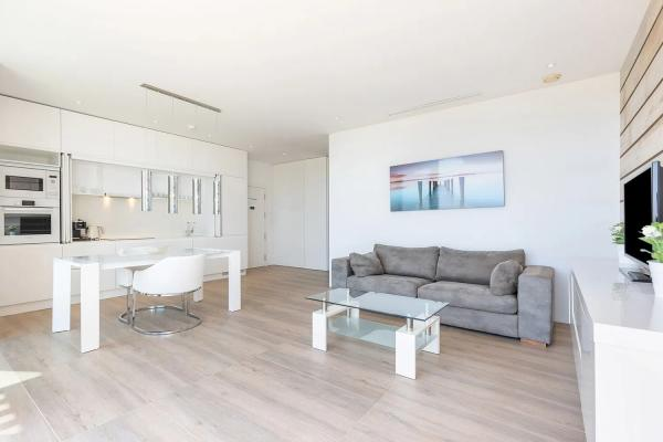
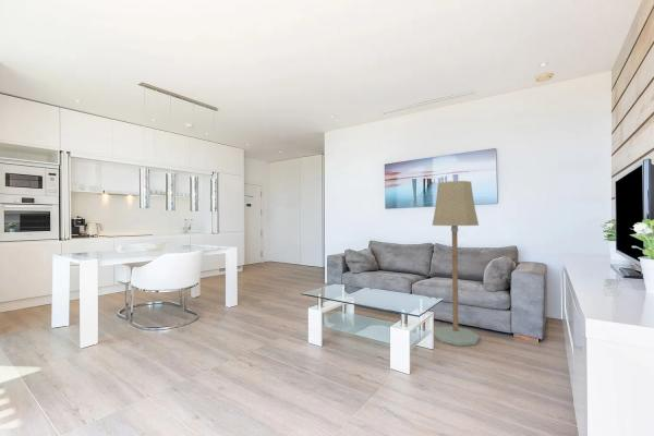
+ floor lamp [432,180,481,347]
